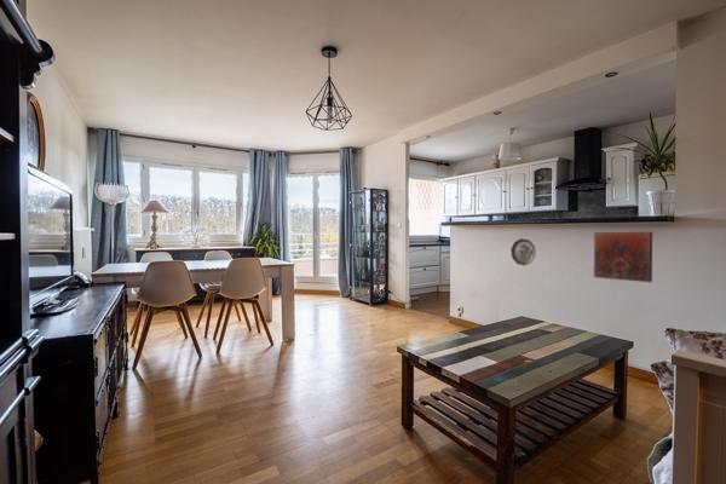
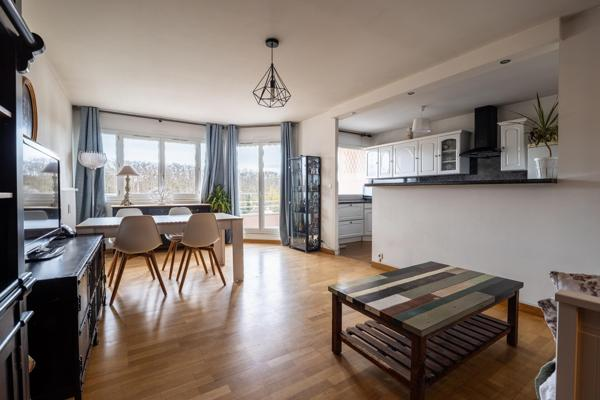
- decorative tile [593,230,653,283]
- decorative plate [509,237,536,266]
